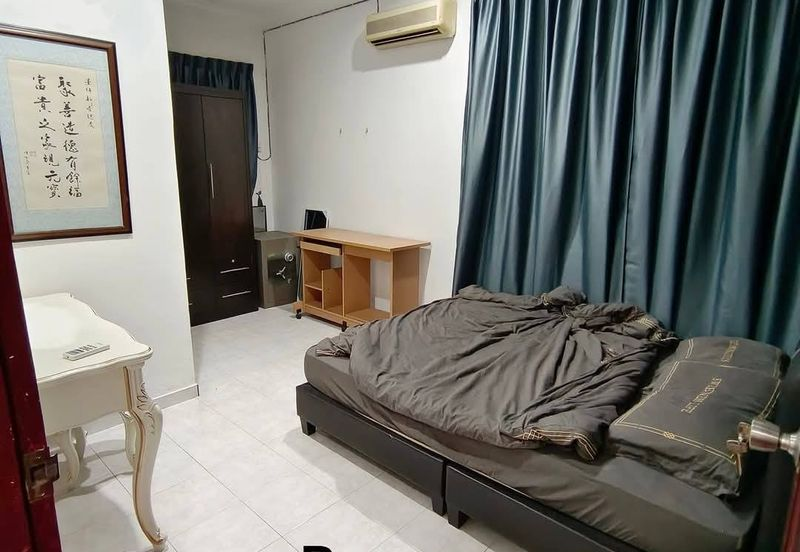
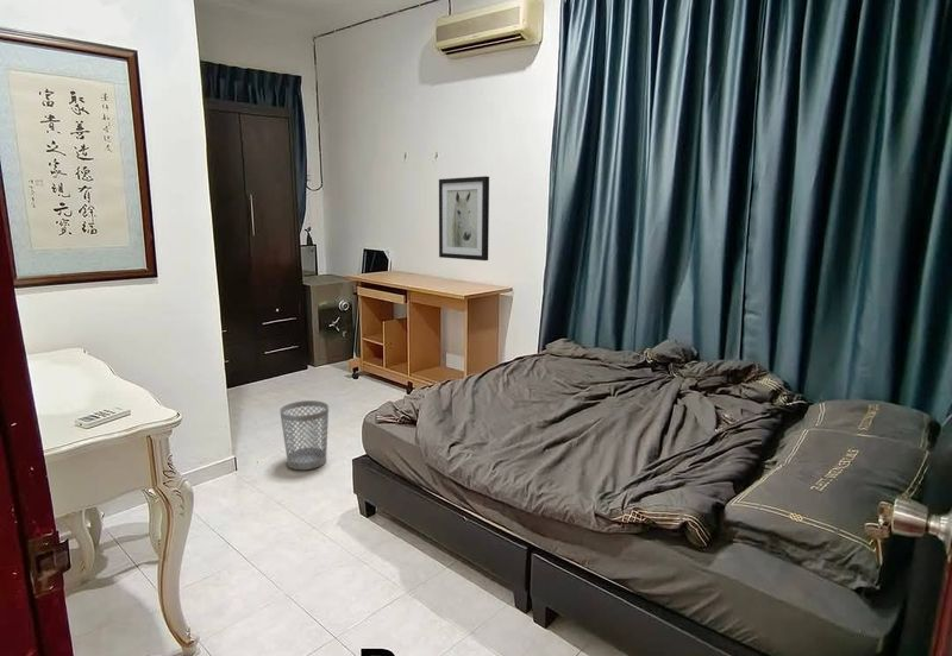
+ wastebasket [278,399,330,471]
+ wall art [438,175,490,261]
